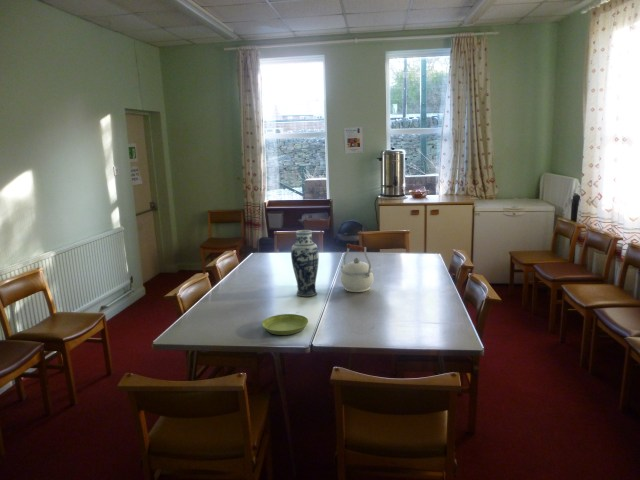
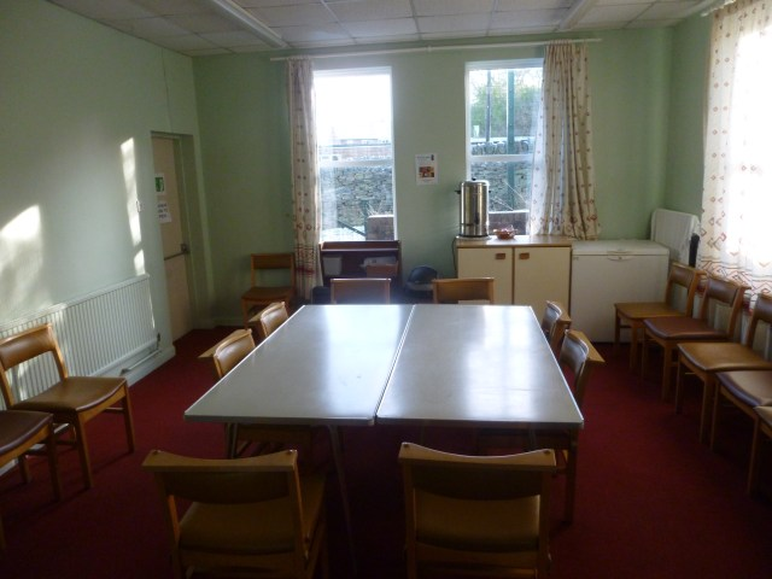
- kettle [340,243,375,293]
- saucer [261,313,309,336]
- vase [290,229,320,298]
